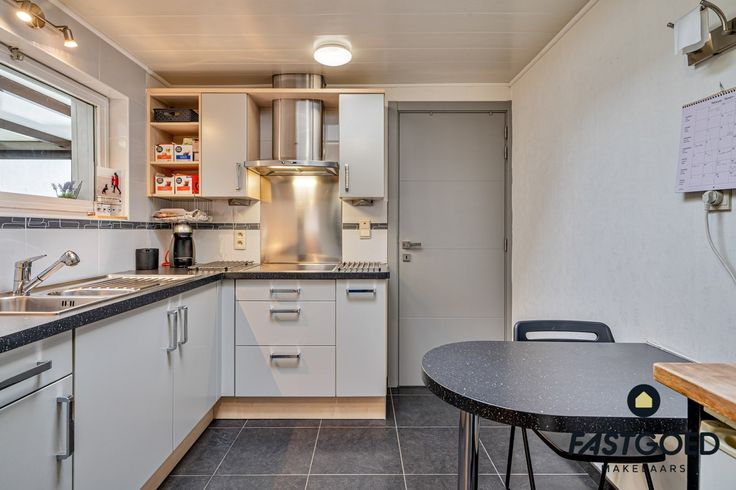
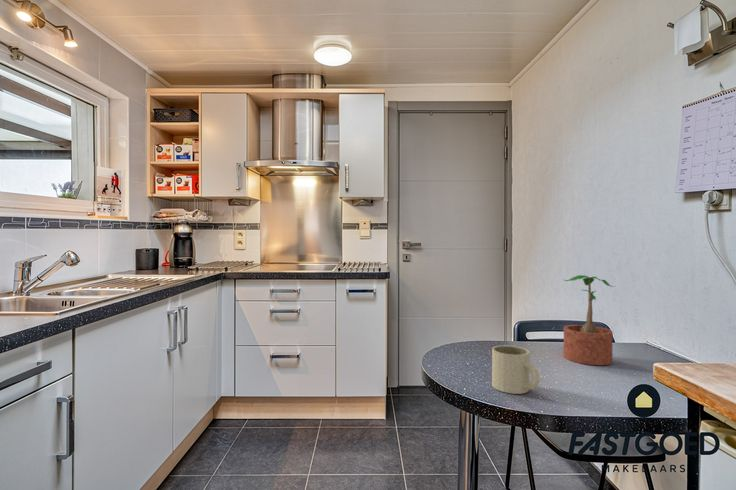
+ potted plant [563,274,615,366]
+ mug [491,345,541,395]
